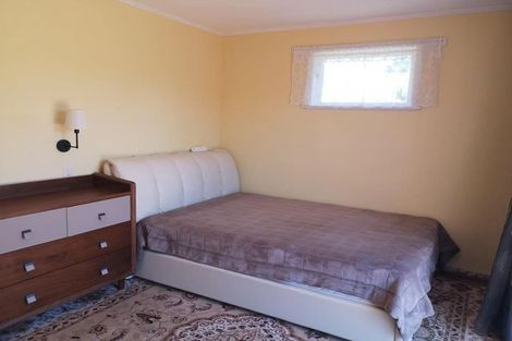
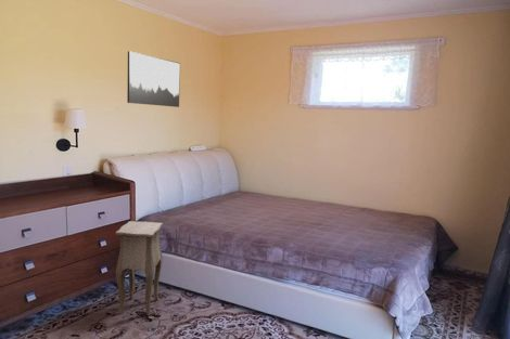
+ side table [114,220,164,316]
+ wall art [126,50,181,108]
